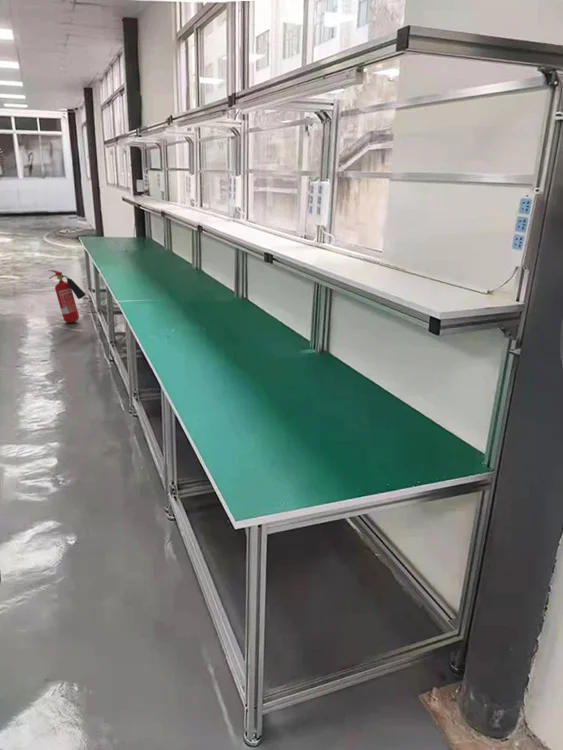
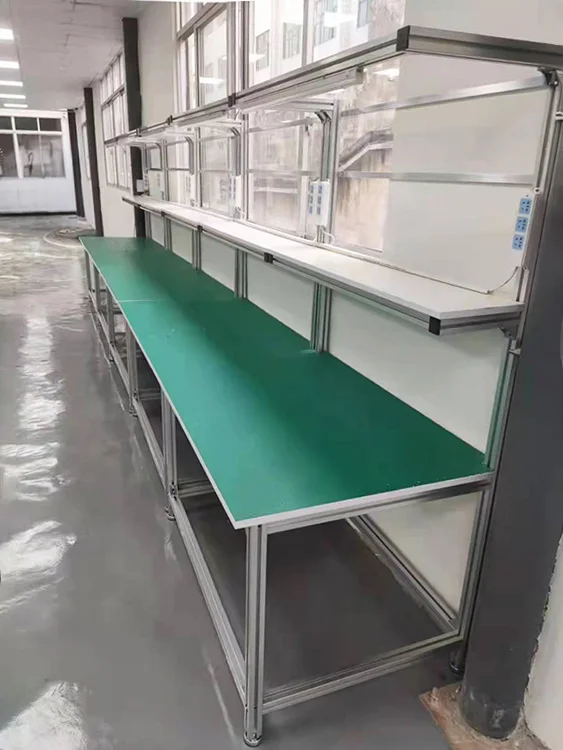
- fire extinguisher [47,269,87,324]
